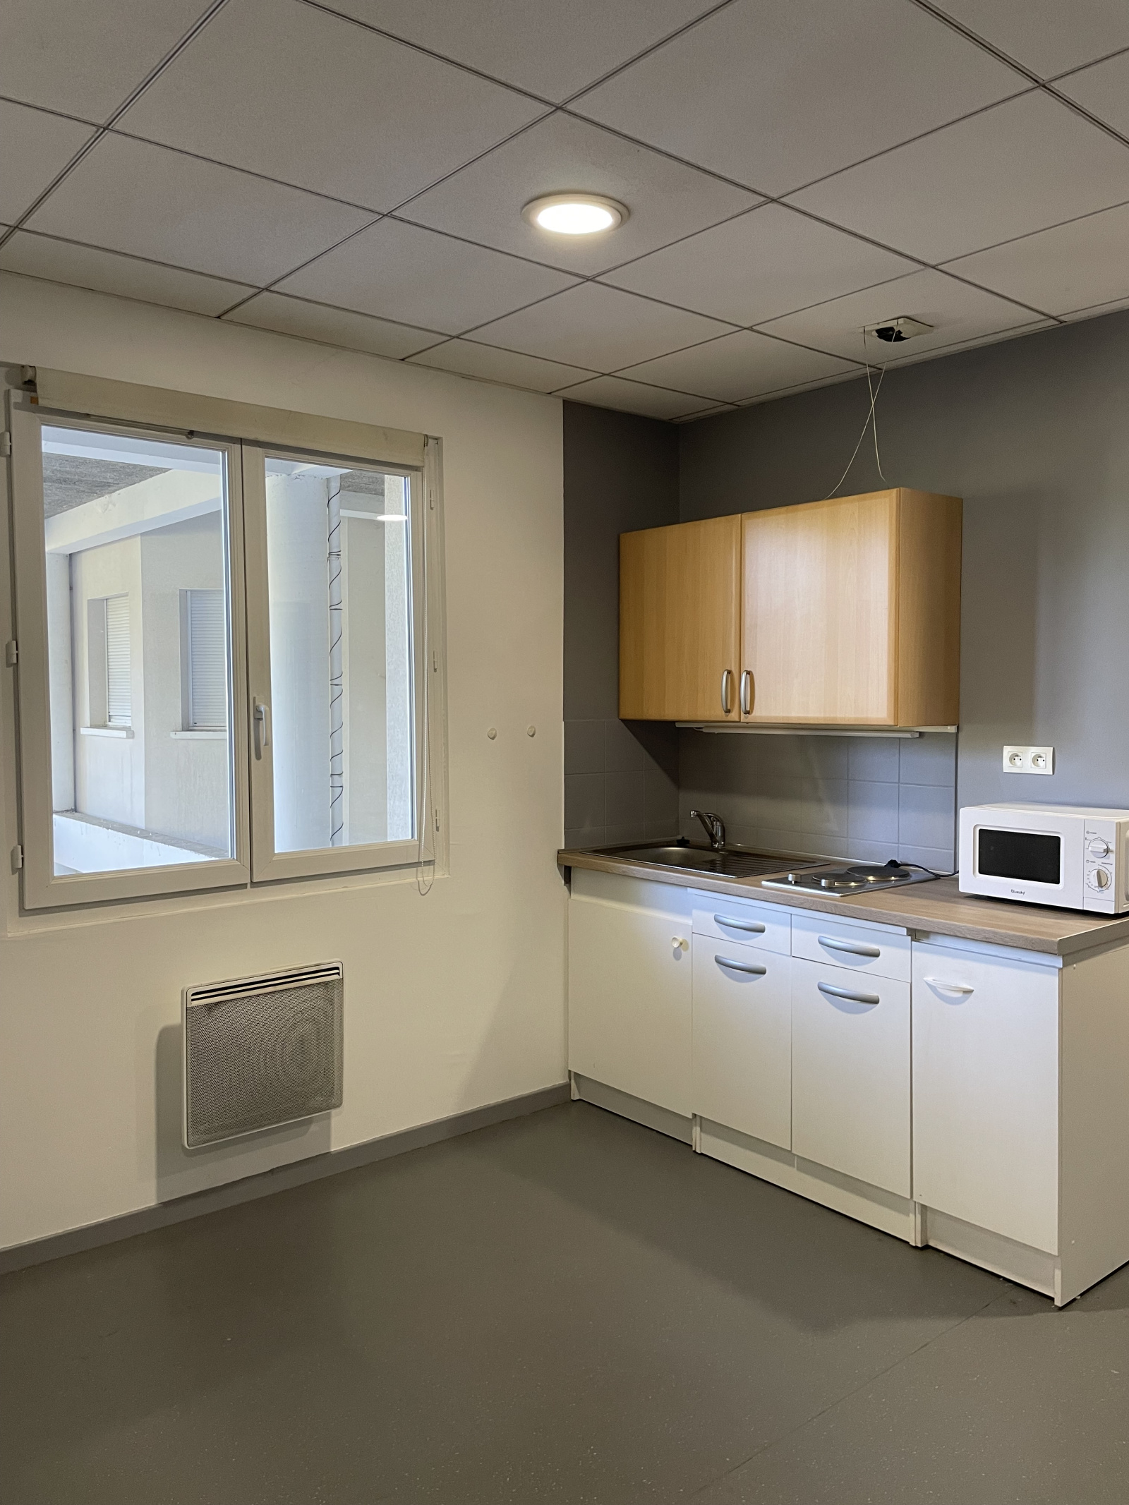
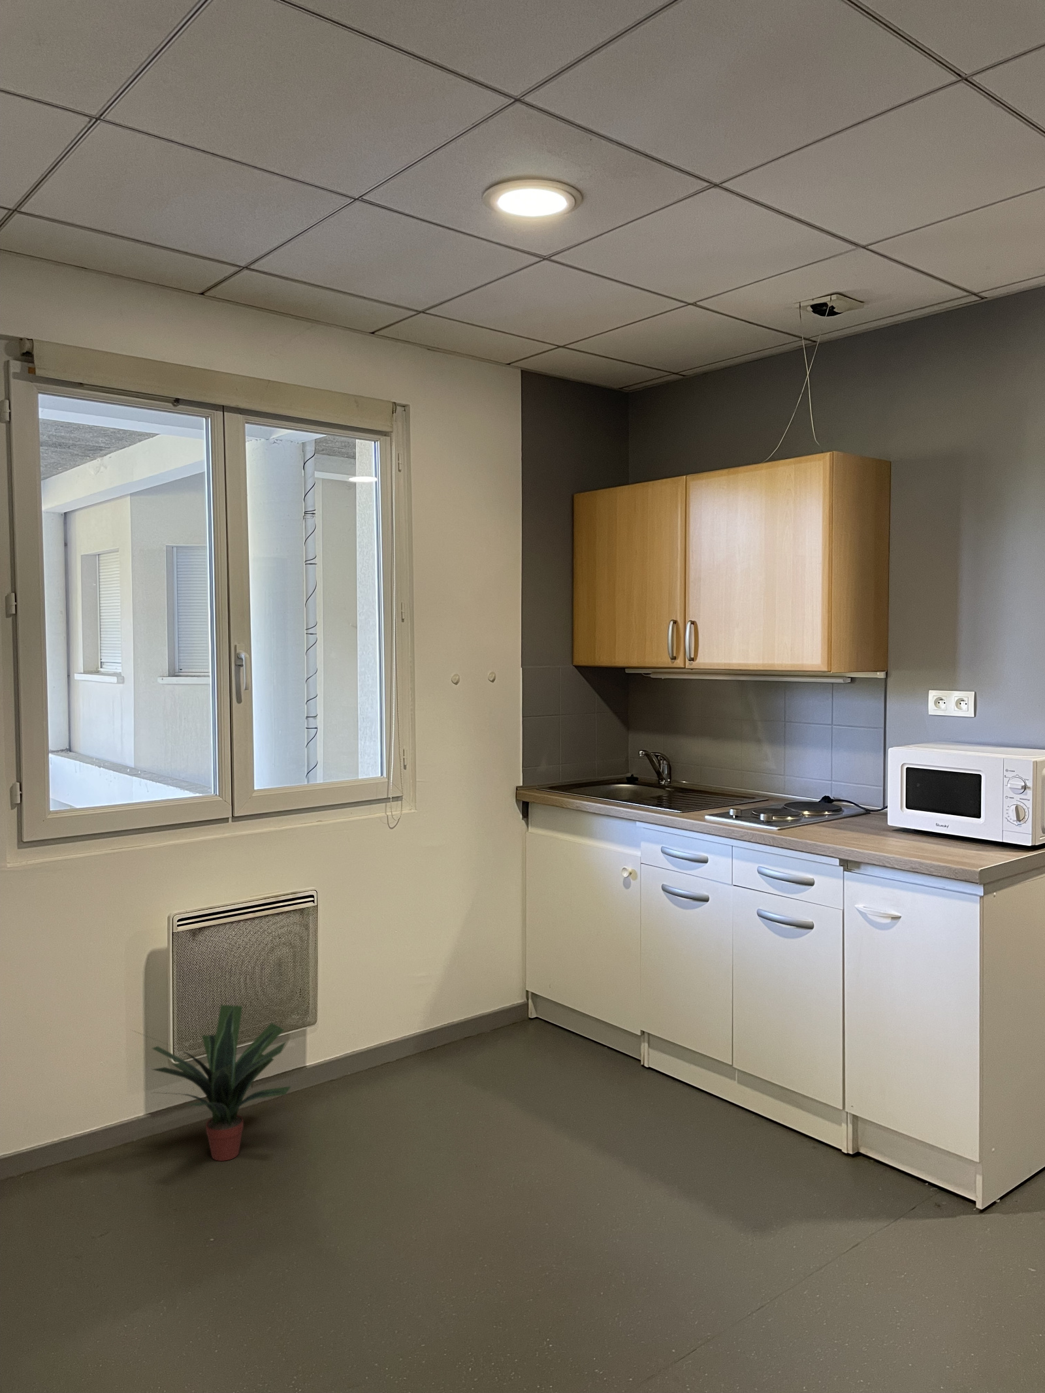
+ potted plant [131,1004,292,1161]
